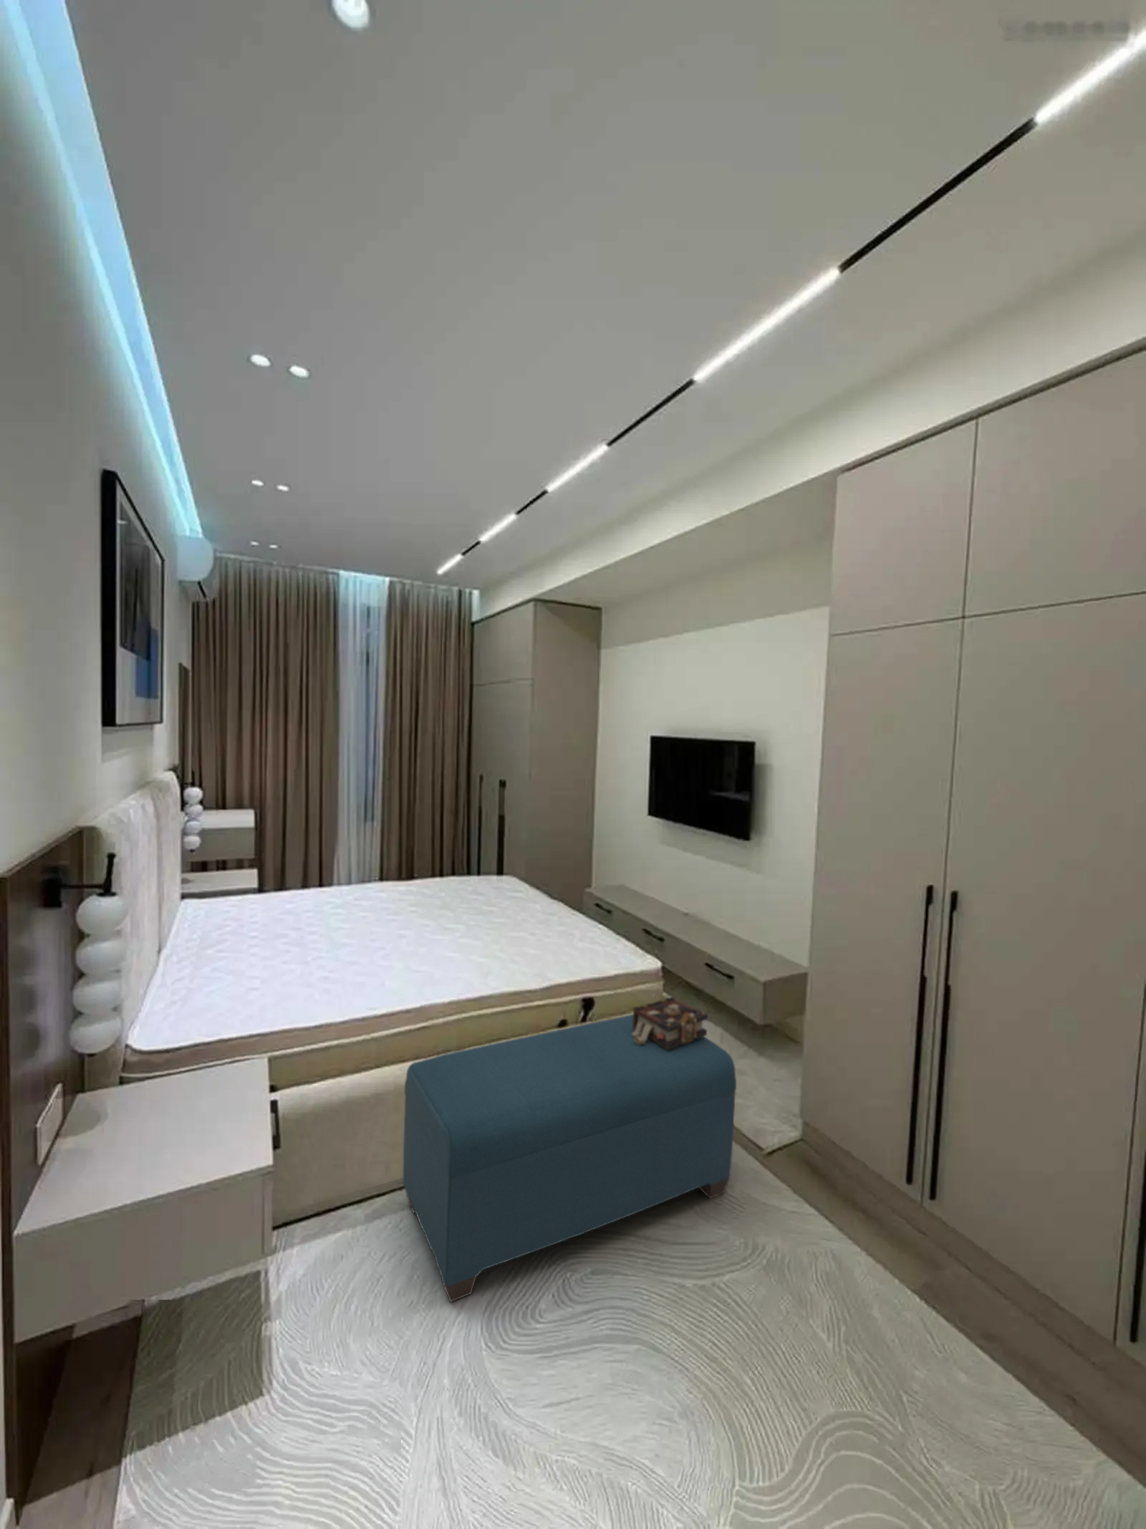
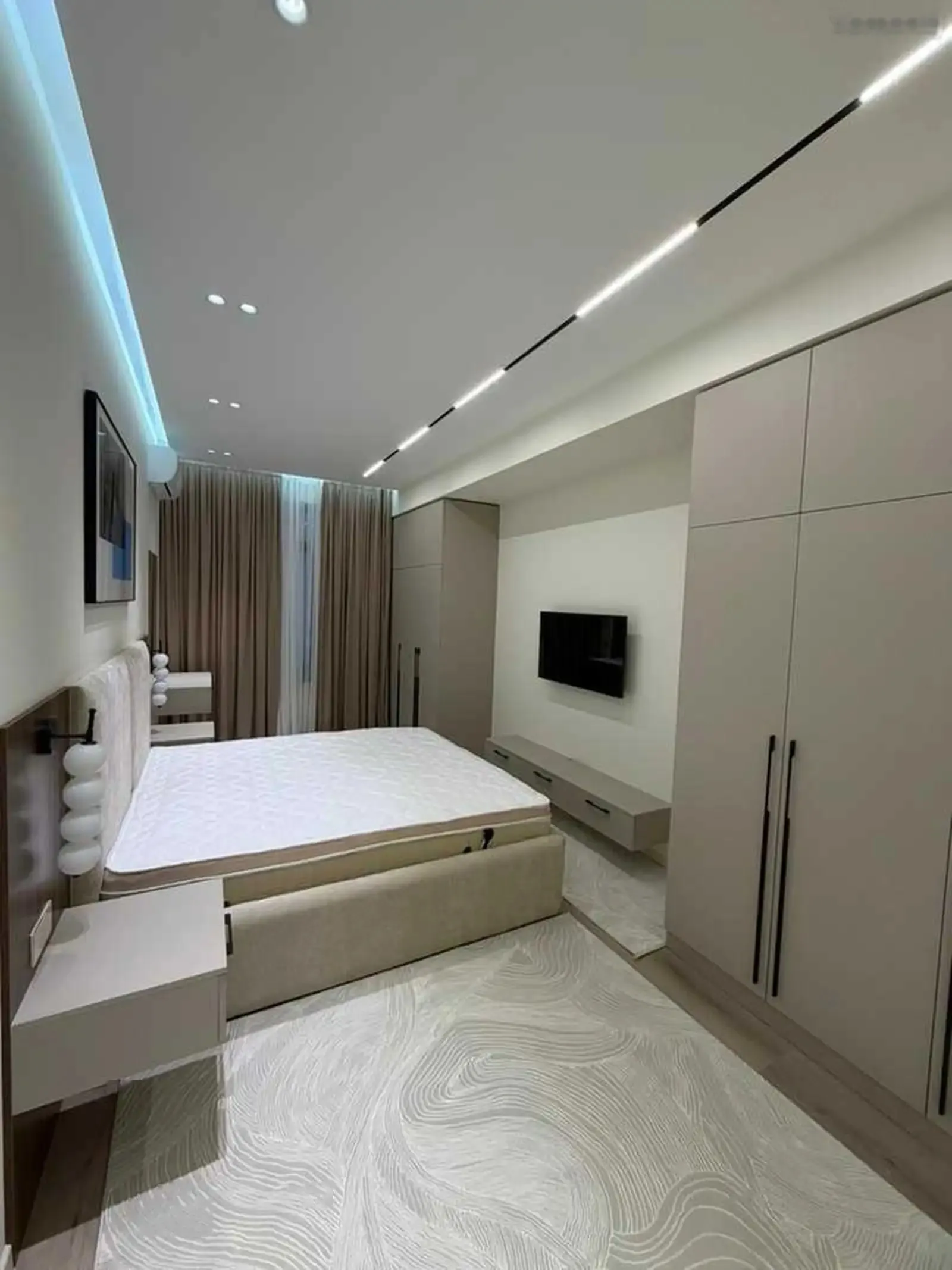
- bench [402,1014,737,1303]
- spell book [632,996,708,1050]
